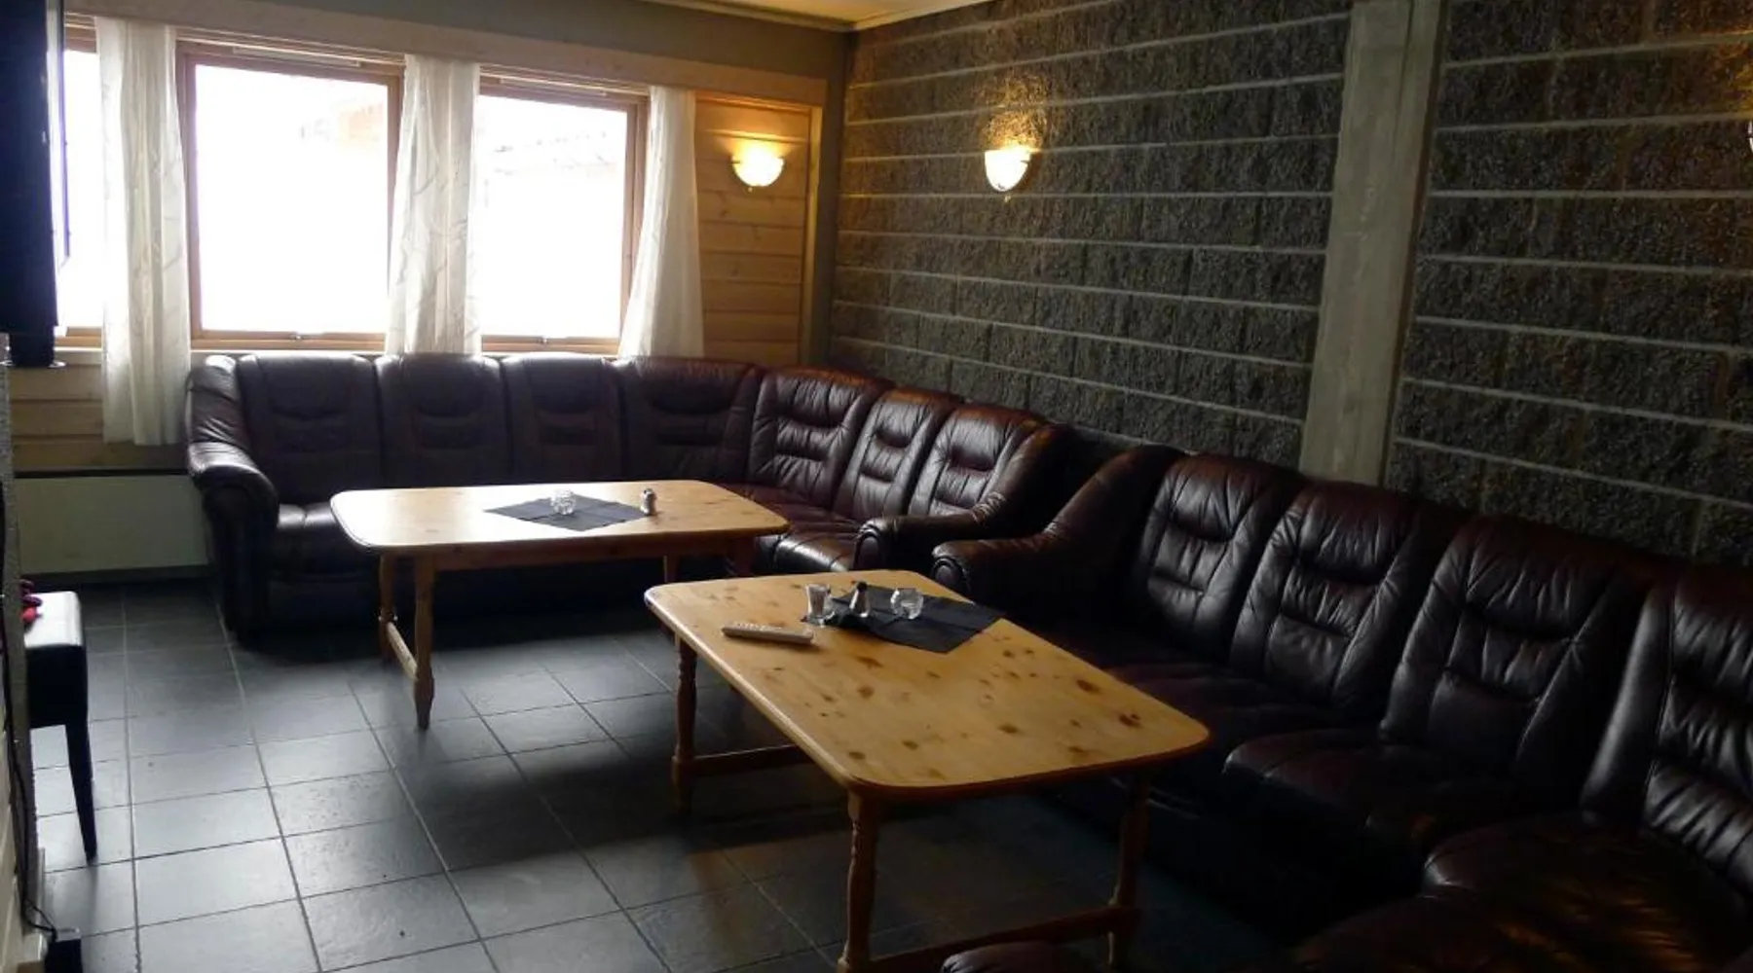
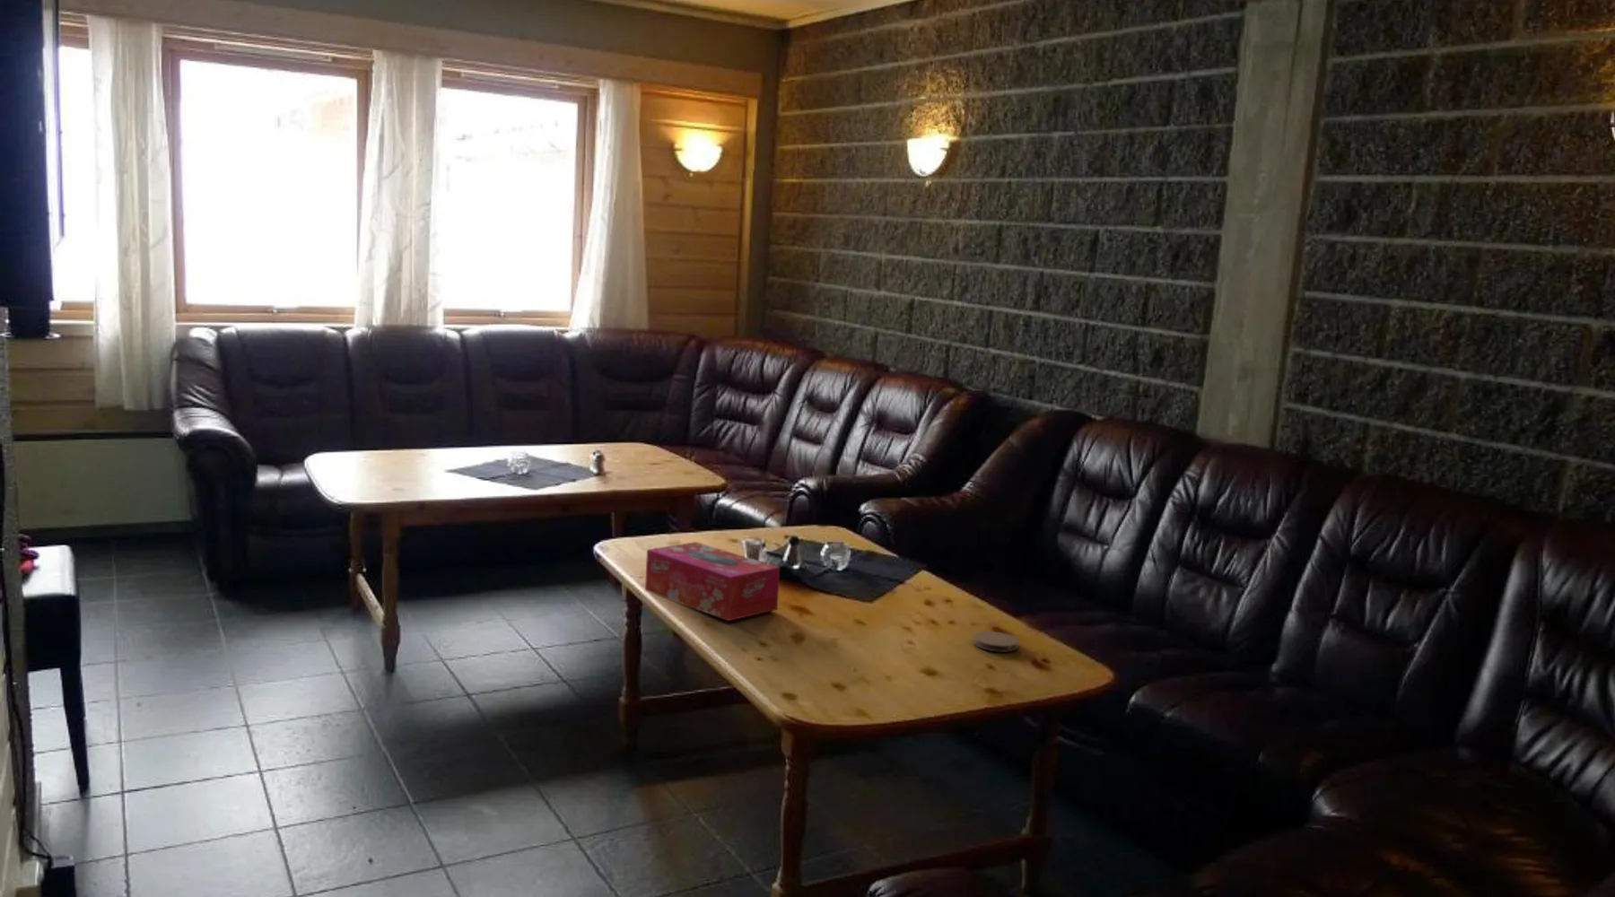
+ tissue box [644,541,781,622]
+ coaster [972,631,1020,653]
